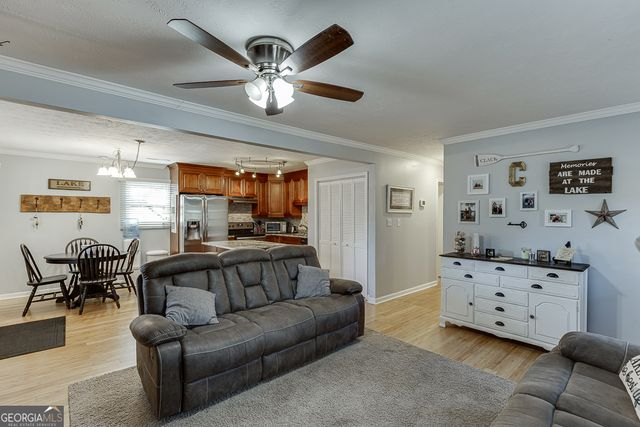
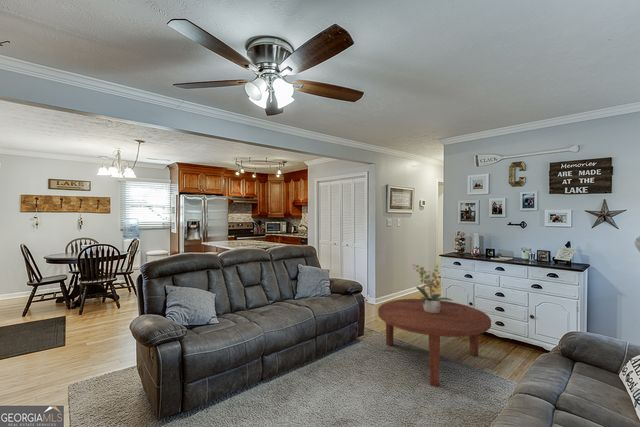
+ potted plant [412,264,454,313]
+ coffee table [377,298,492,388]
